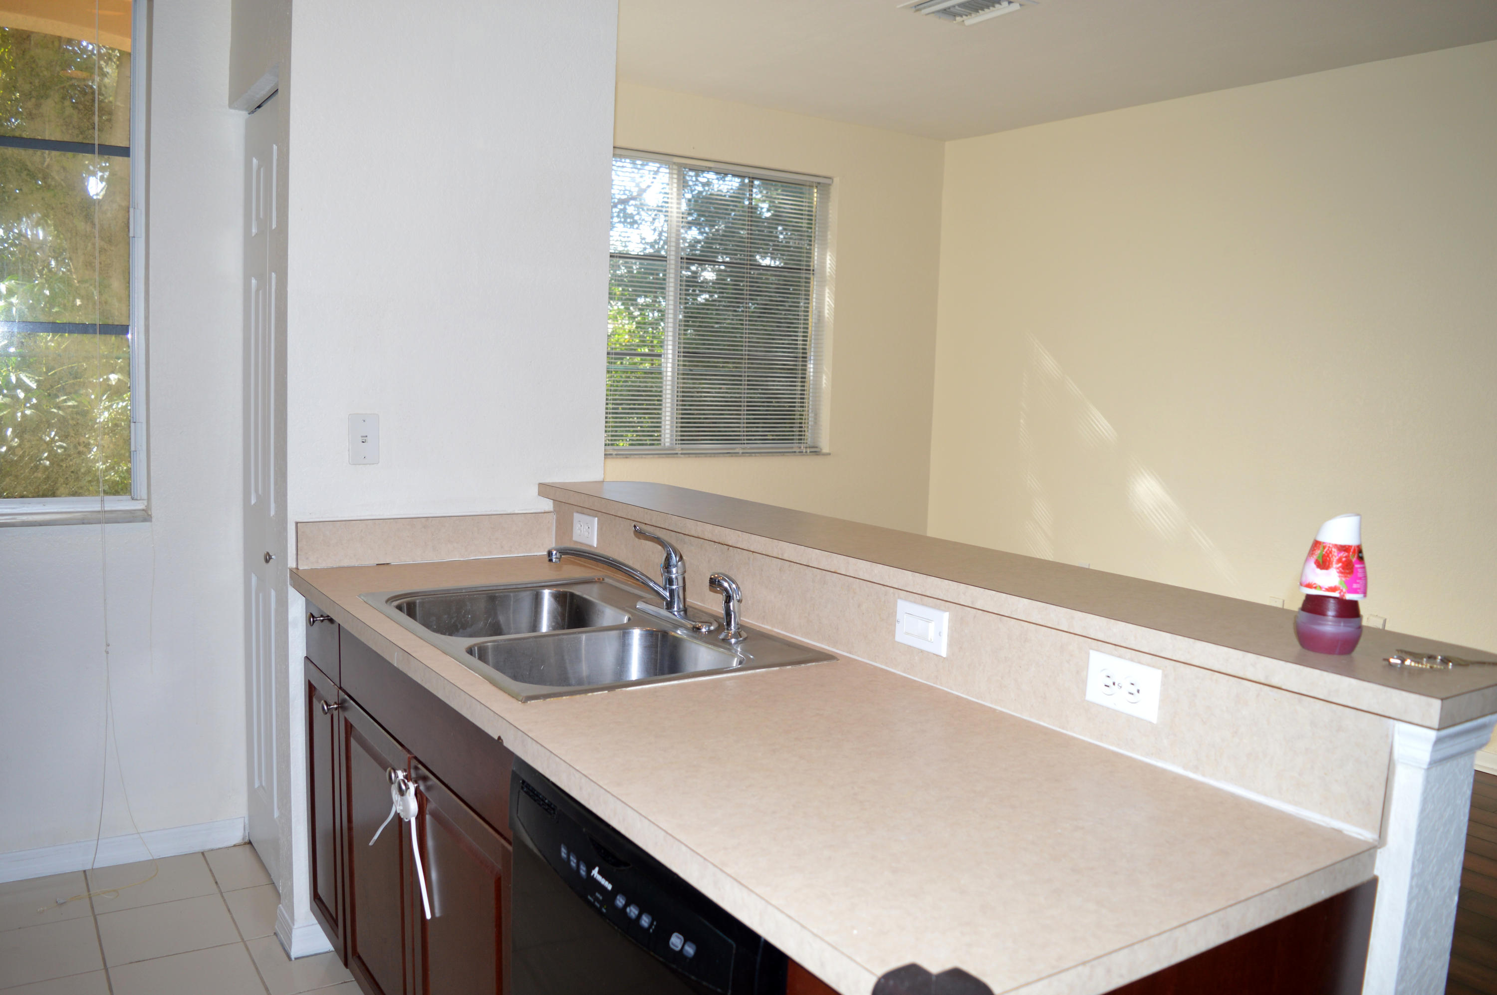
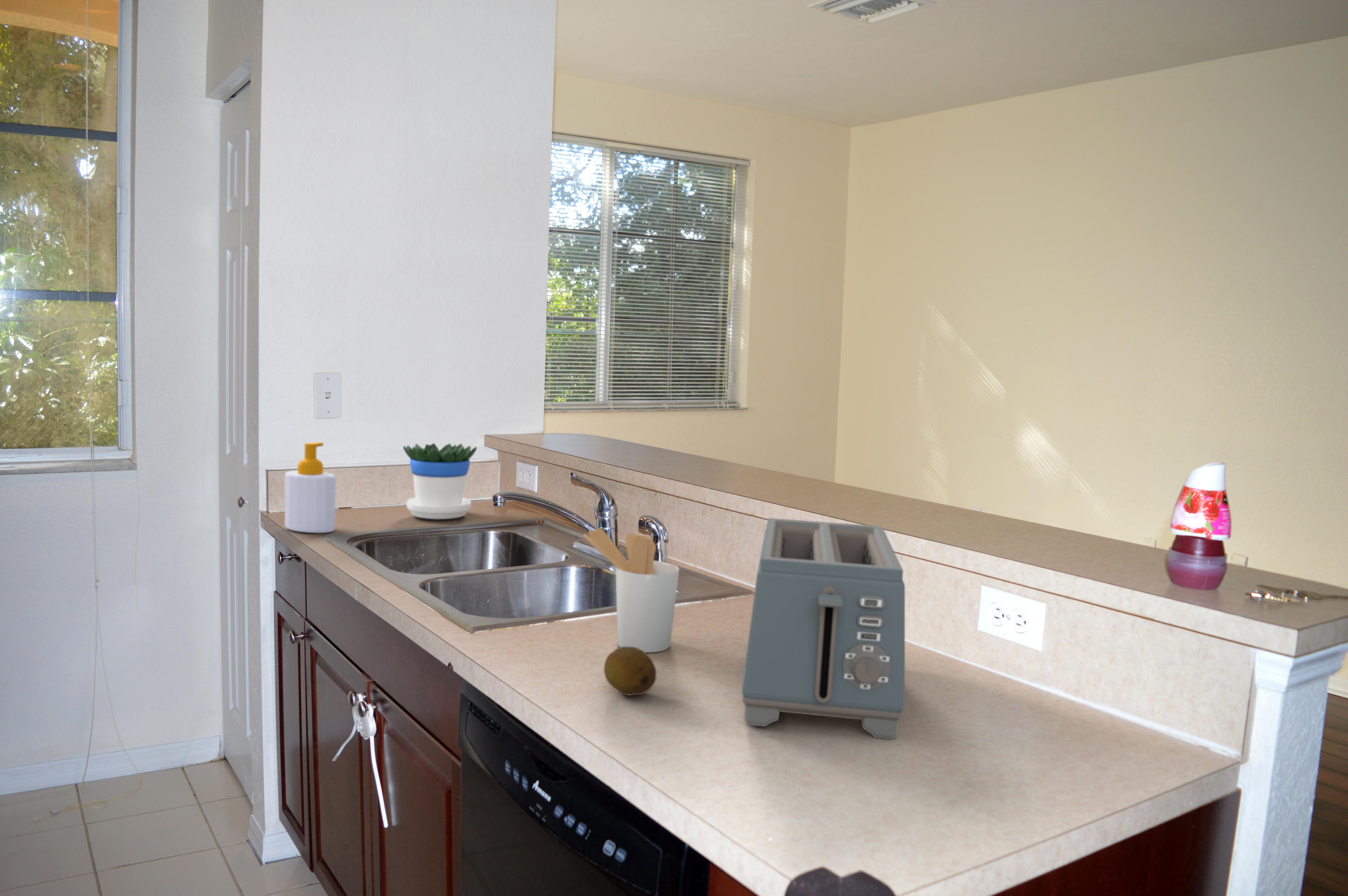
+ flowerpot [403,443,477,520]
+ fruit [603,647,657,696]
+ toaster [741,518,905,740]
+ soap bottle [284,442,336,533]
+ utensil holder [583,527,680,653]
